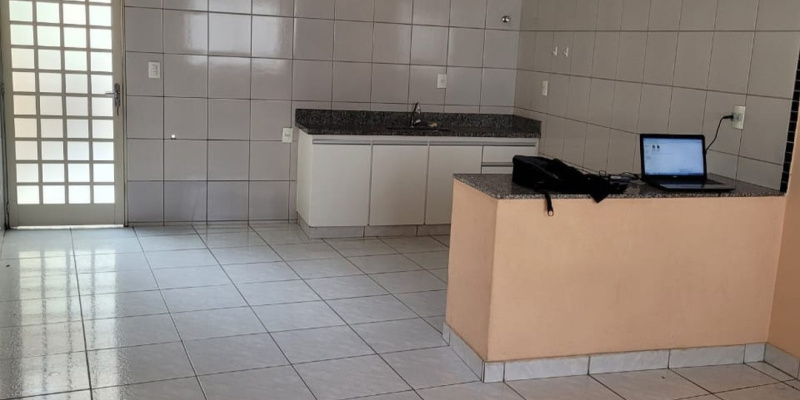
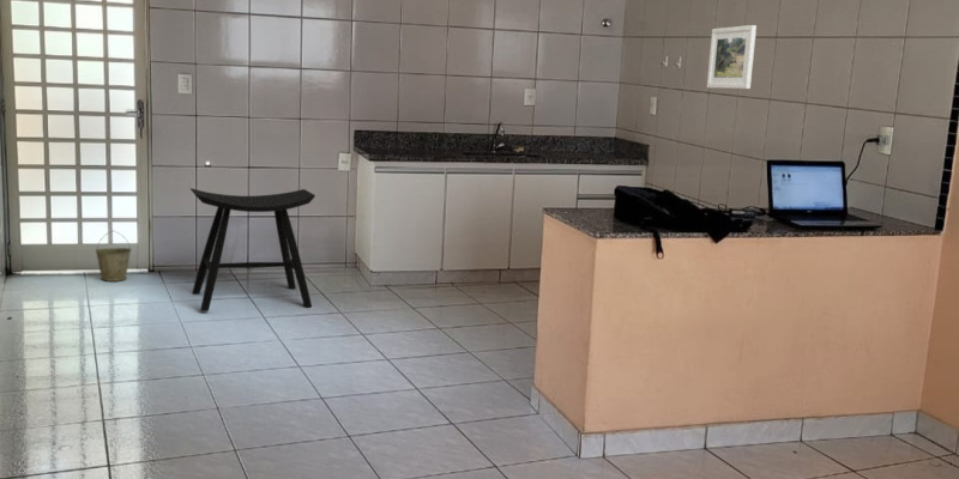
+ bucket [95,230,132,283]
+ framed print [706,24,758,90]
+ stool [189,187,316,313]
